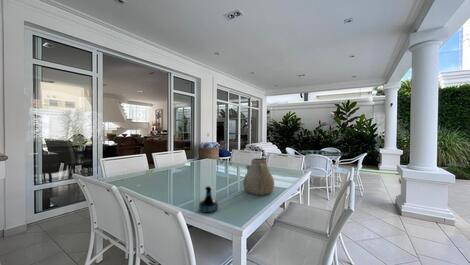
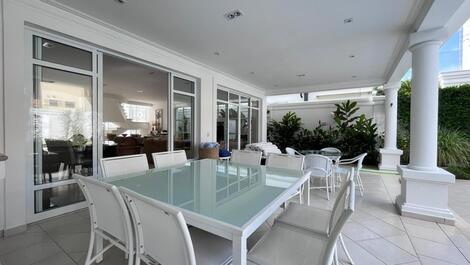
- tequila bottle [198,185,219,214]
- teapot [242,157,275,196]
